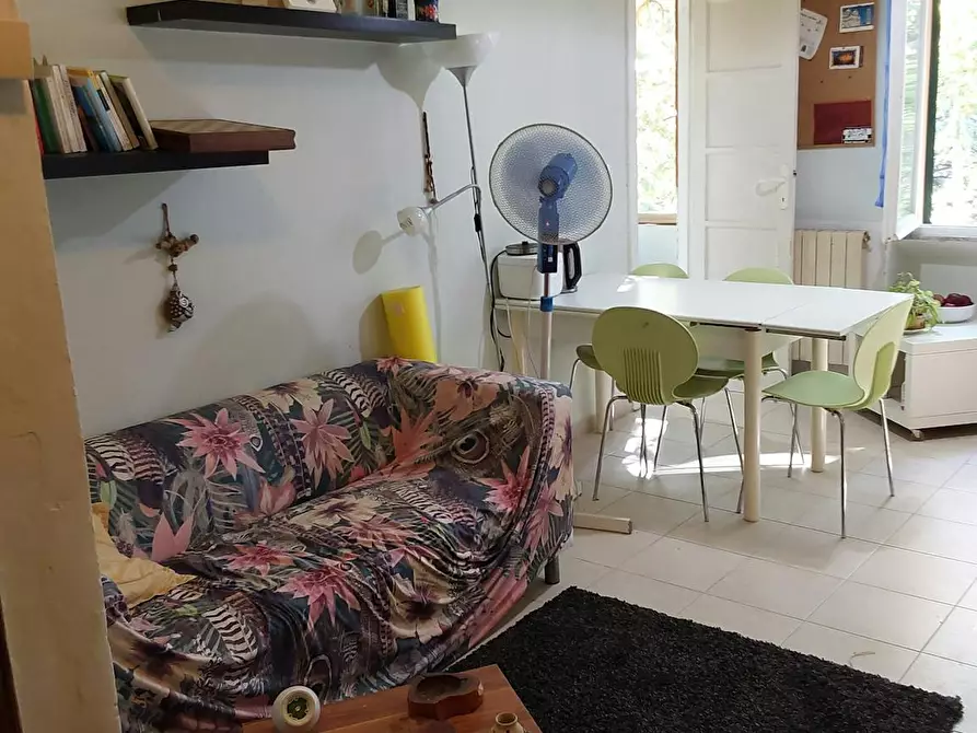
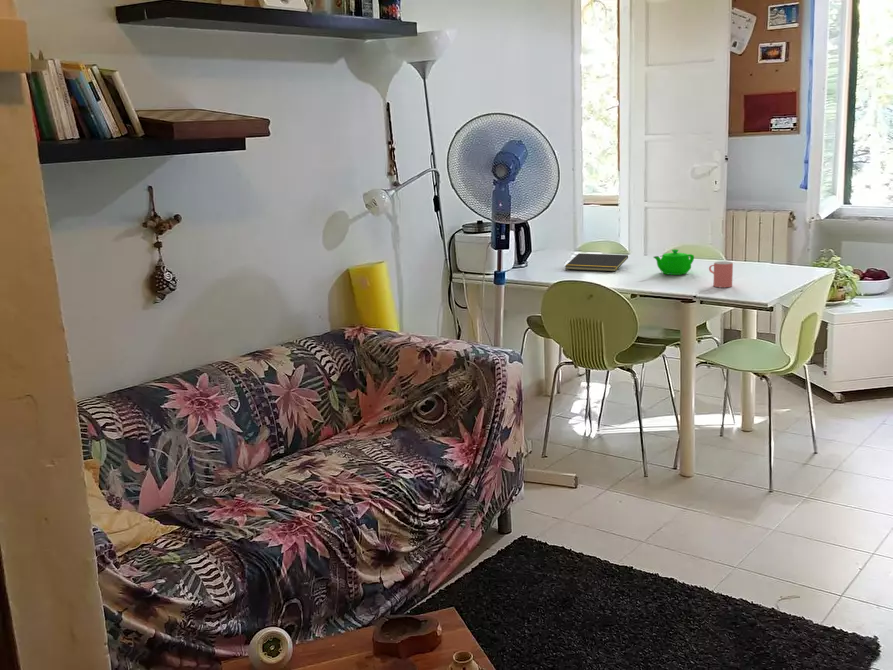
+ cup [708,260,734,288]
+ teapot [653,248,695,276]
+ notepad [564,252,629,272]
